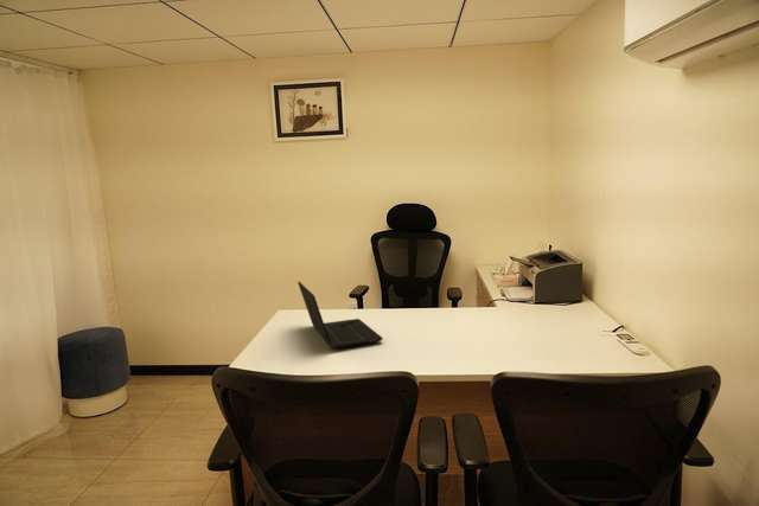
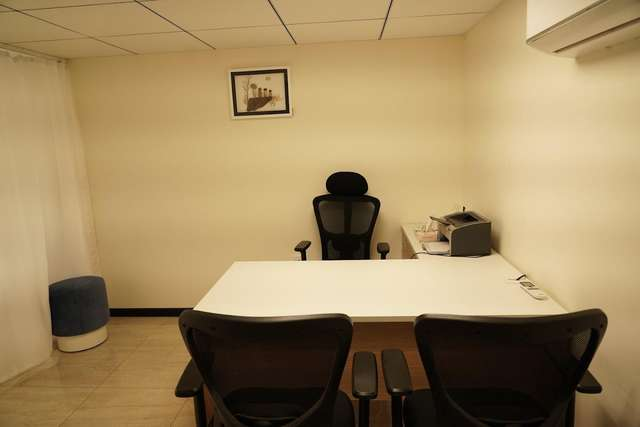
- laptop [296,281,384,350]
